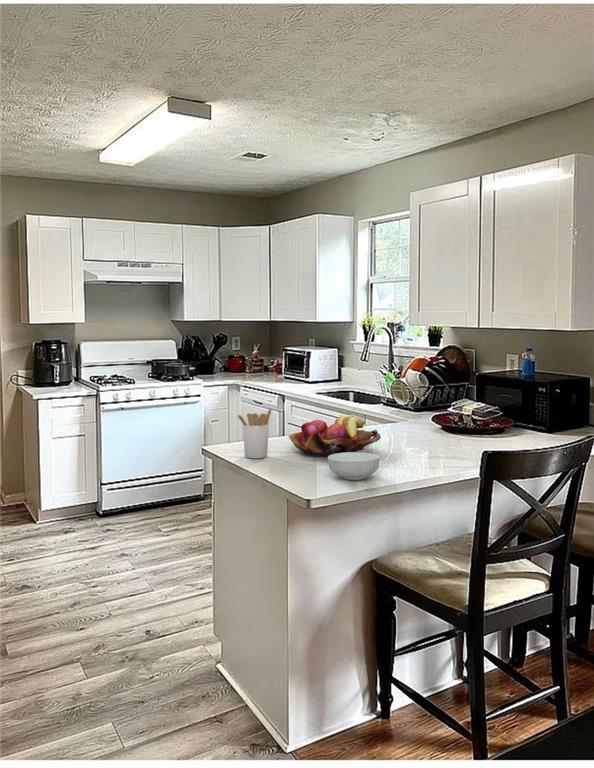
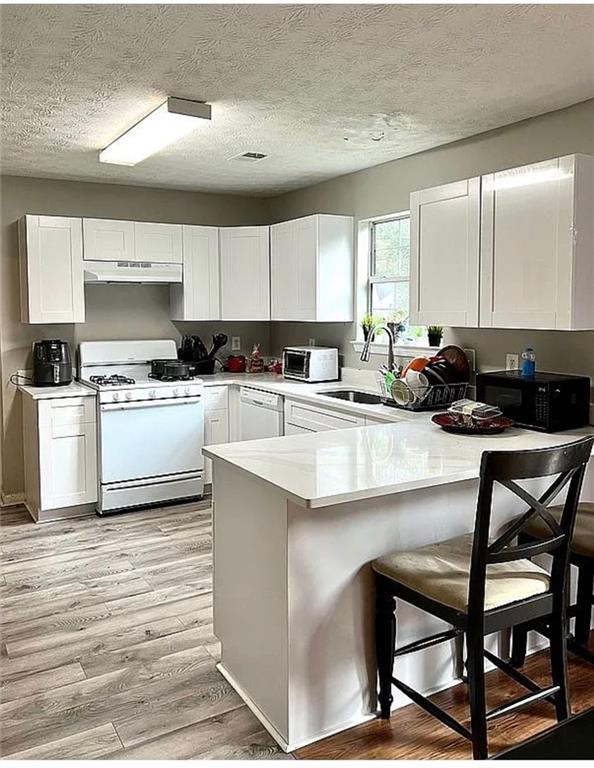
- fruit basket [288,414,382,458]
- cereal bowl [327,451,381,481]
- utensil holder [237,407,272,459]
